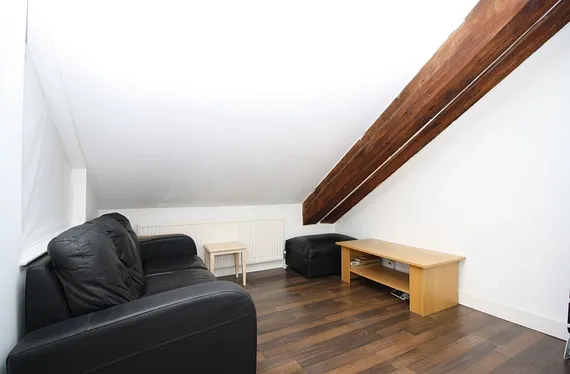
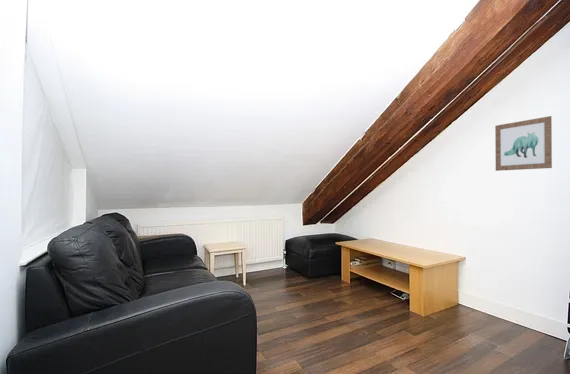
+ wall art [494,115,553,172]
